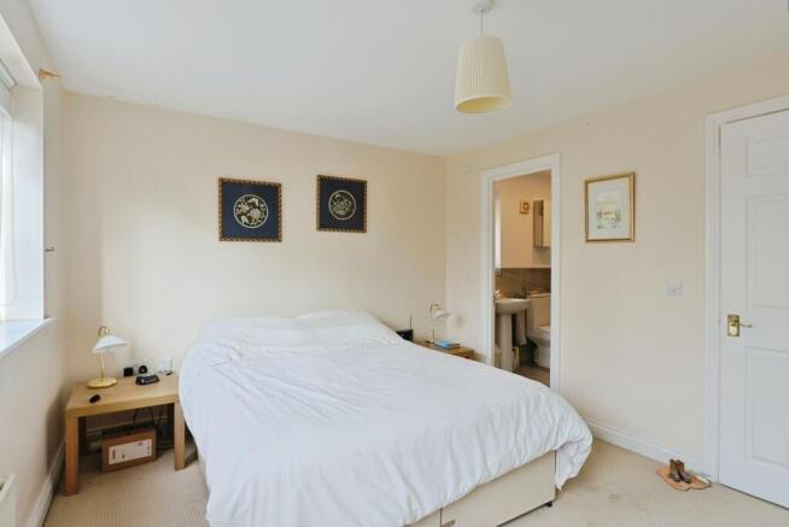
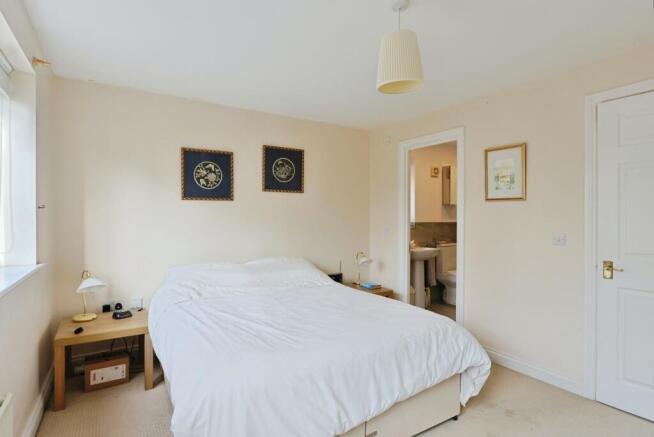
- boots [655,457,711,492]
